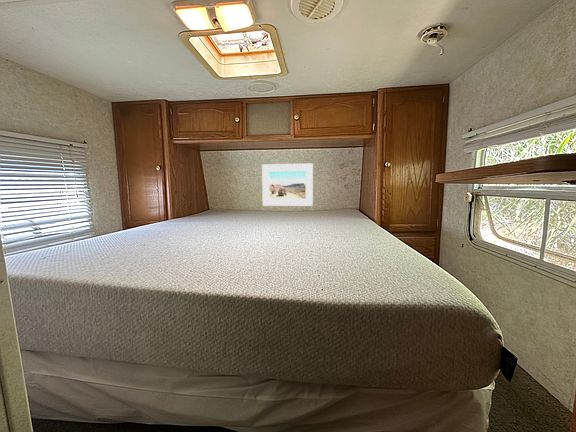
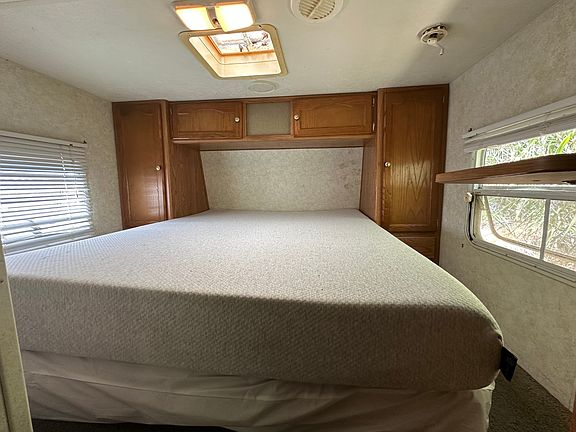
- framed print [261,162,314,207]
